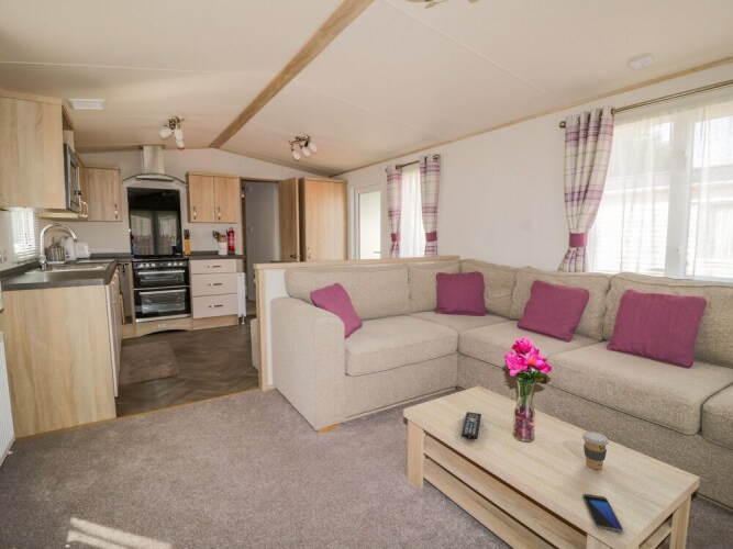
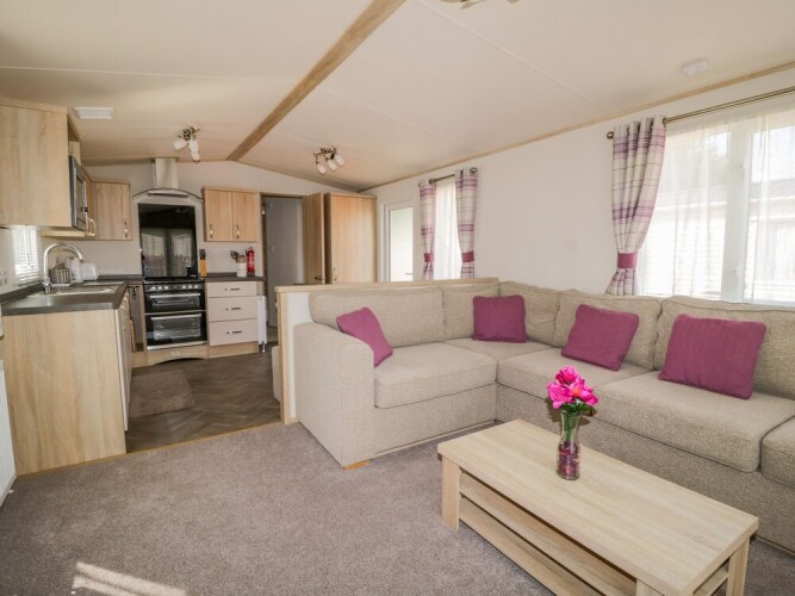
- coffee cup [581,430,610,470]
- smartphone [581,493,624,534]
- remote control [460,411,482,440]
